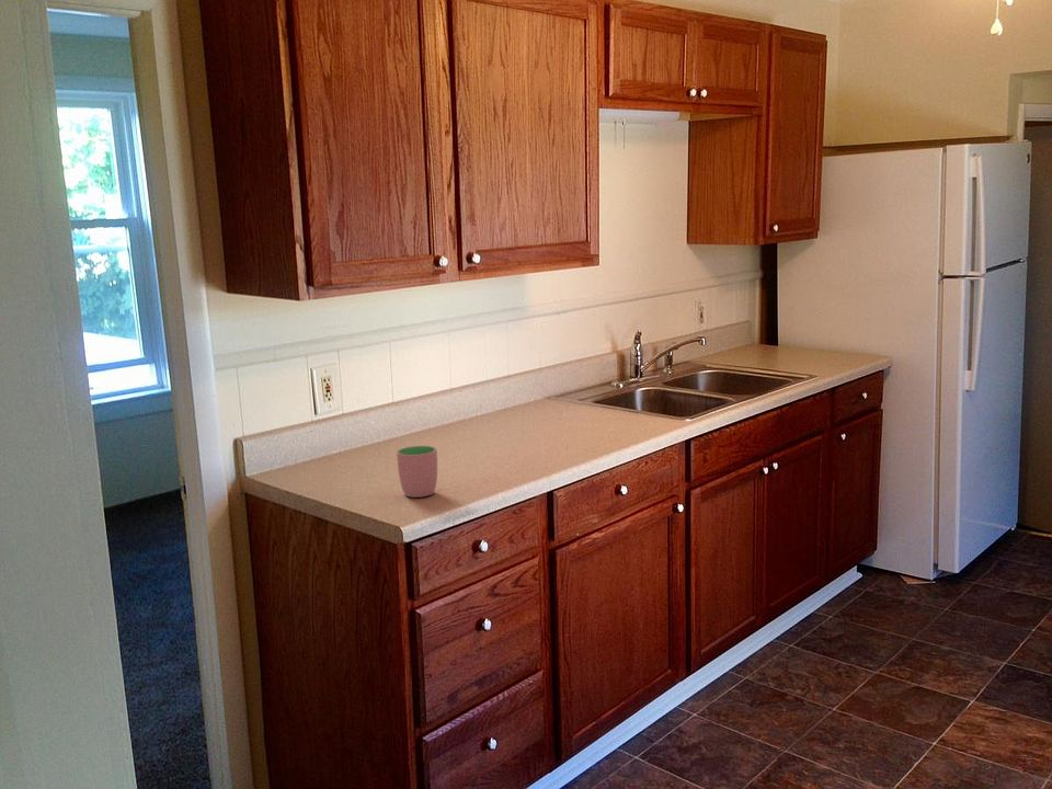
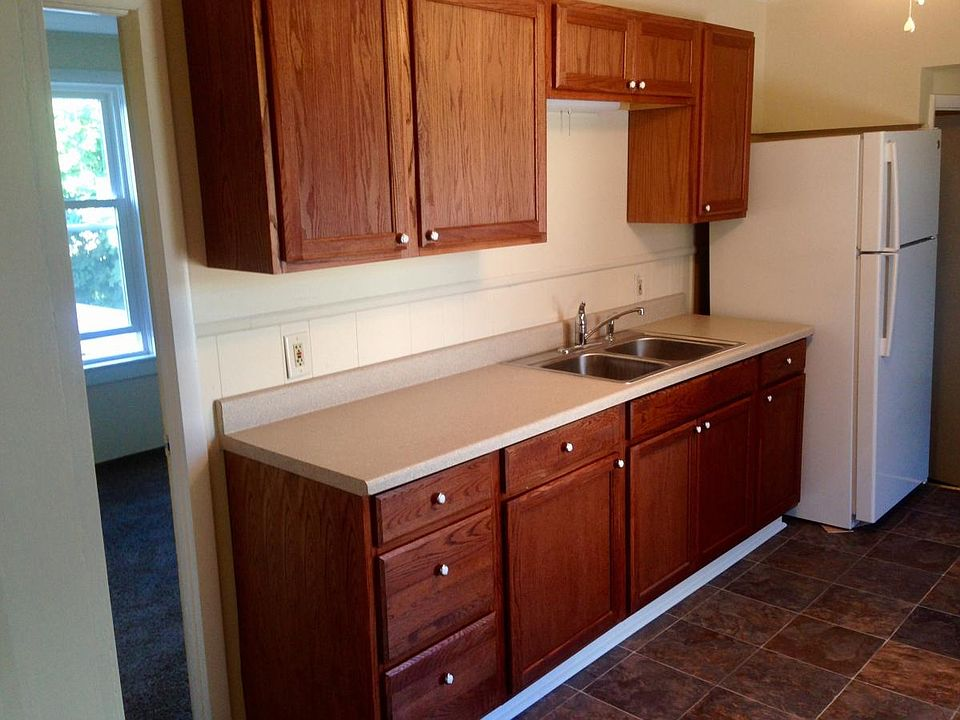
- cup [396,445,438,499]
